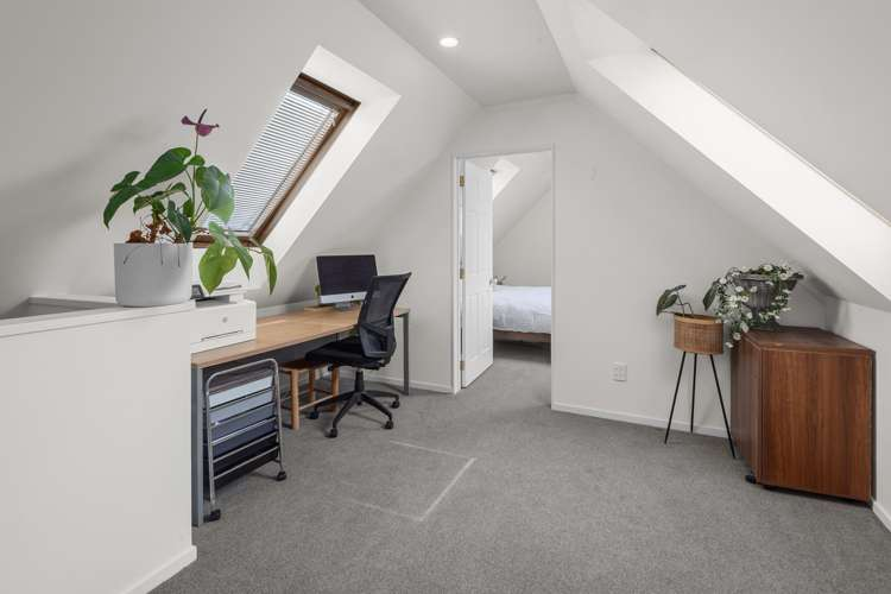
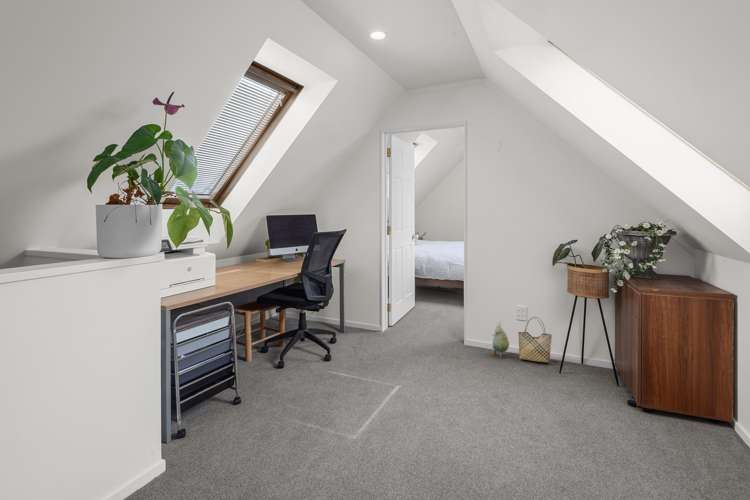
+ woven basket [517,316,553,363]
+ plush toy [491,320,510,359]
